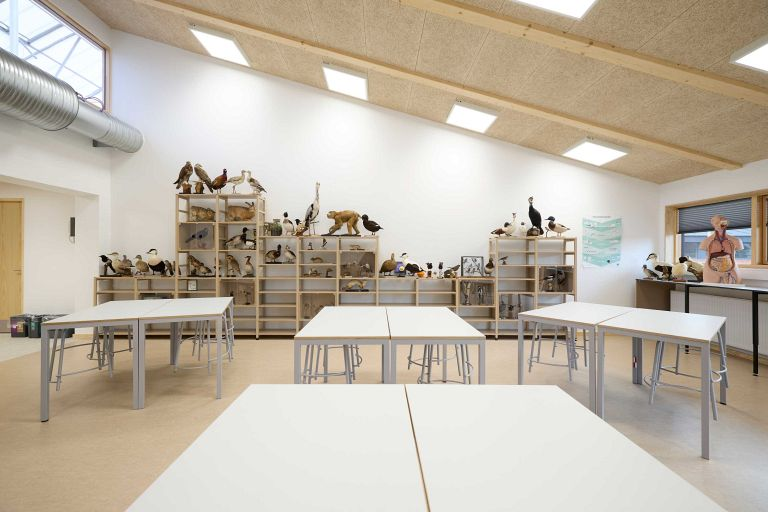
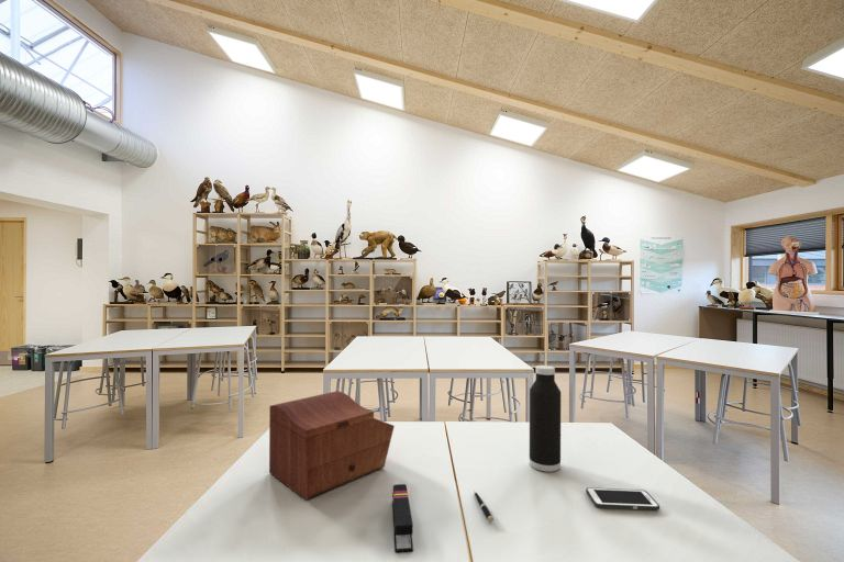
+ stapler [391,483,414,554]
+ cell phone [585,486,660,512]
+ sewing box [268,390,396,501]
+ water bottle [529,364,562,473]
+ pen [473,490,495,524]
